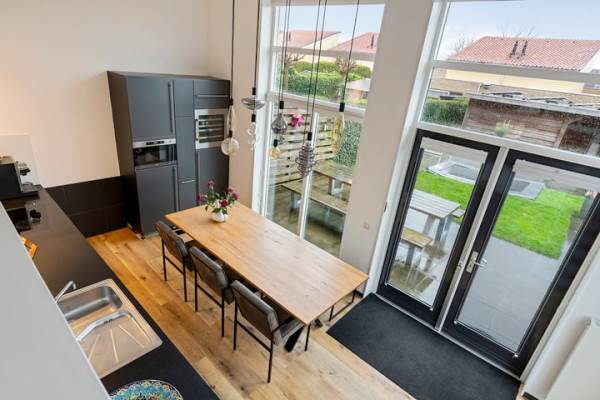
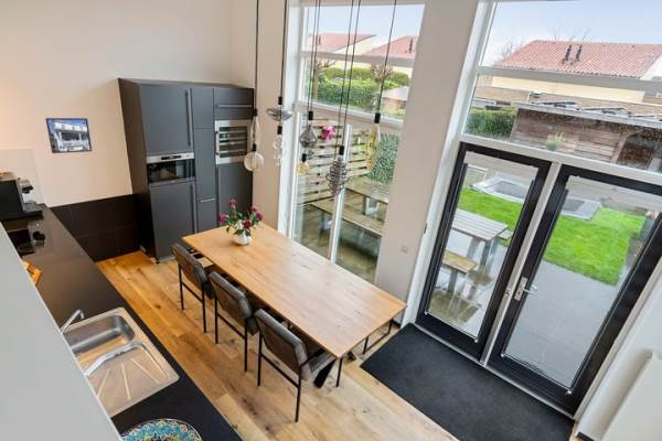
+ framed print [44,117,93,154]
